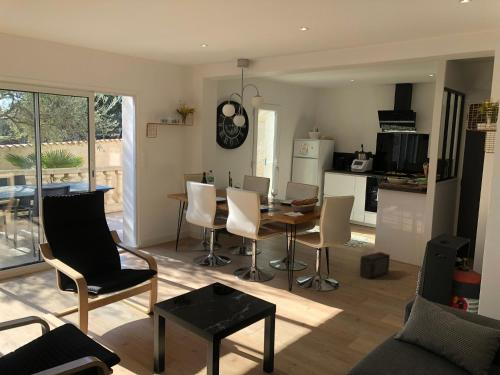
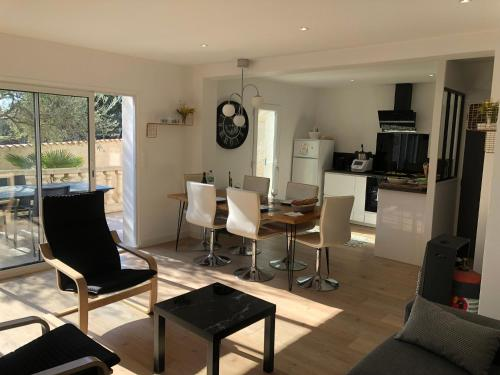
- speaker [359,251,391,280]
